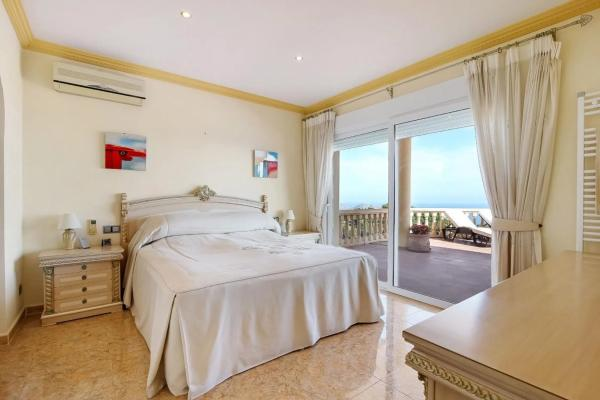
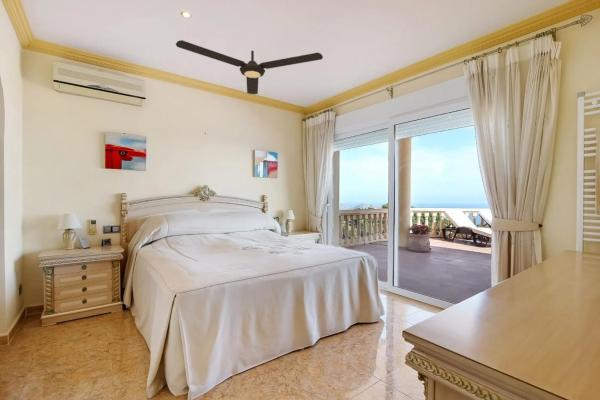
+ ceiling fan [175,39,324,95]
